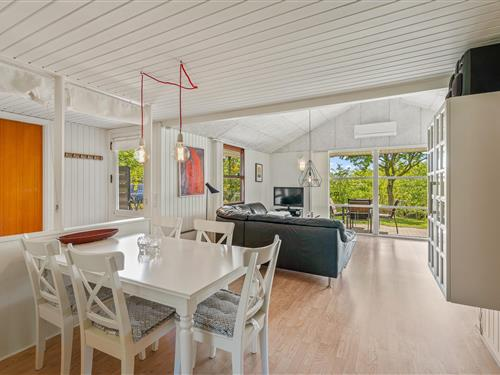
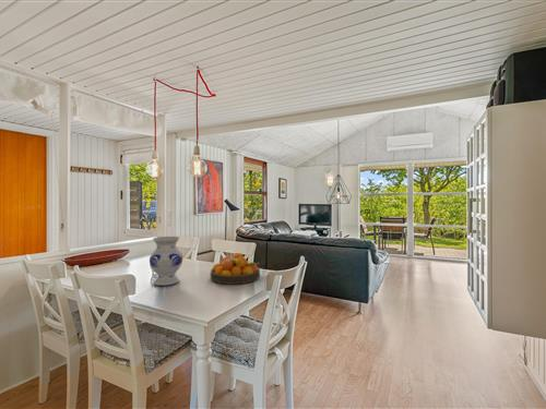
+ vase [149,236,183,287]
+ fruit bowl [210,252,261,286]
